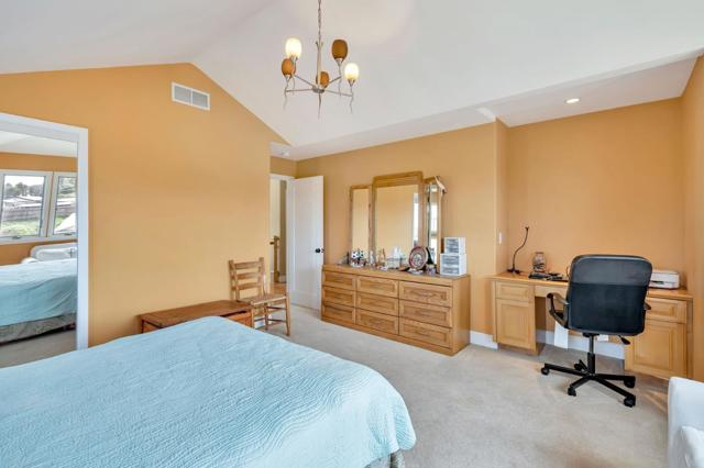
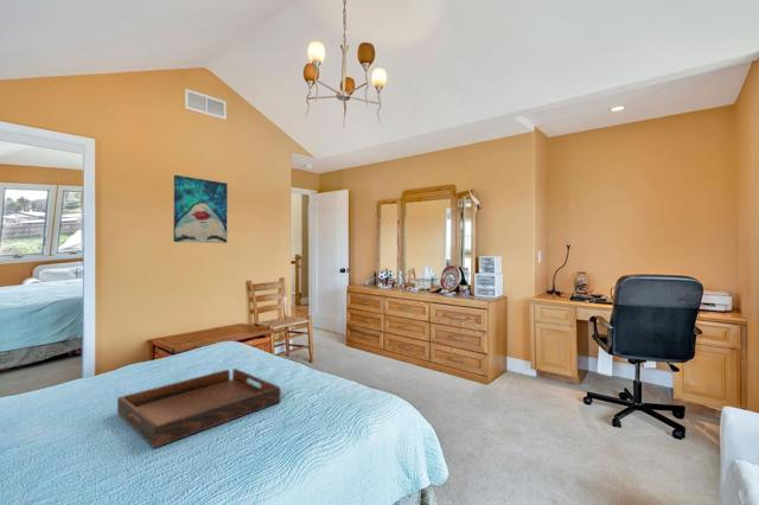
+ serving tray [116,367,282,449]
+ wall art [172,174,229,244]
